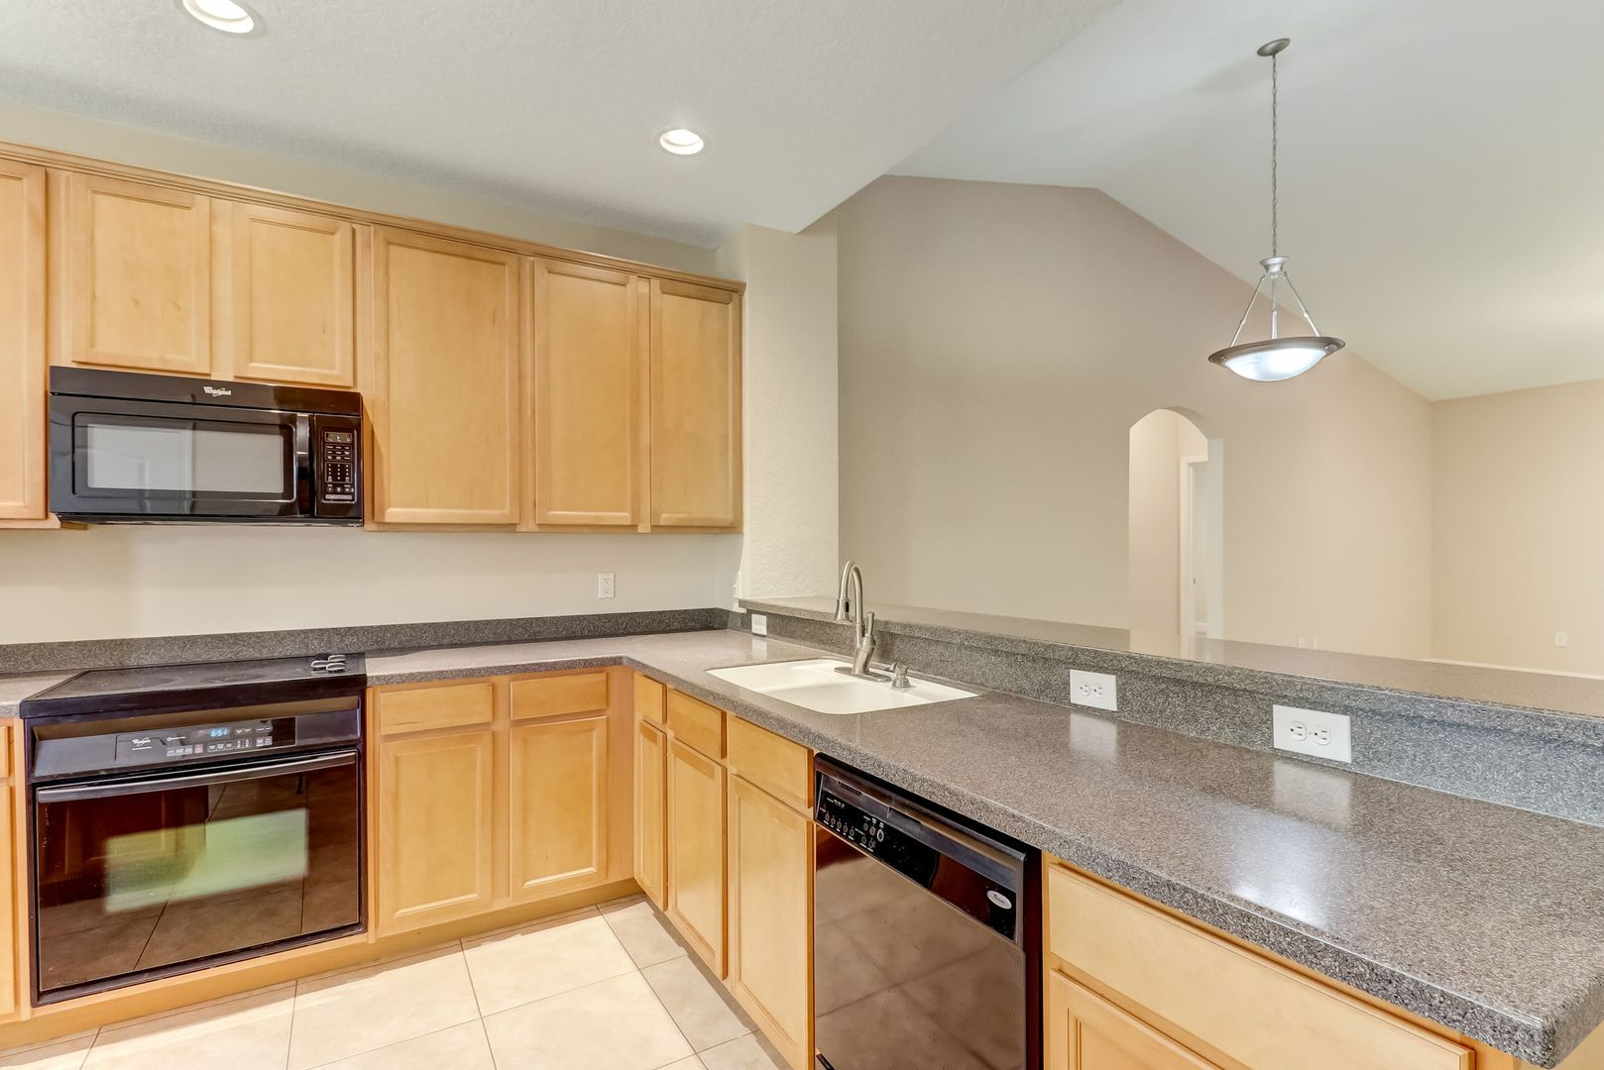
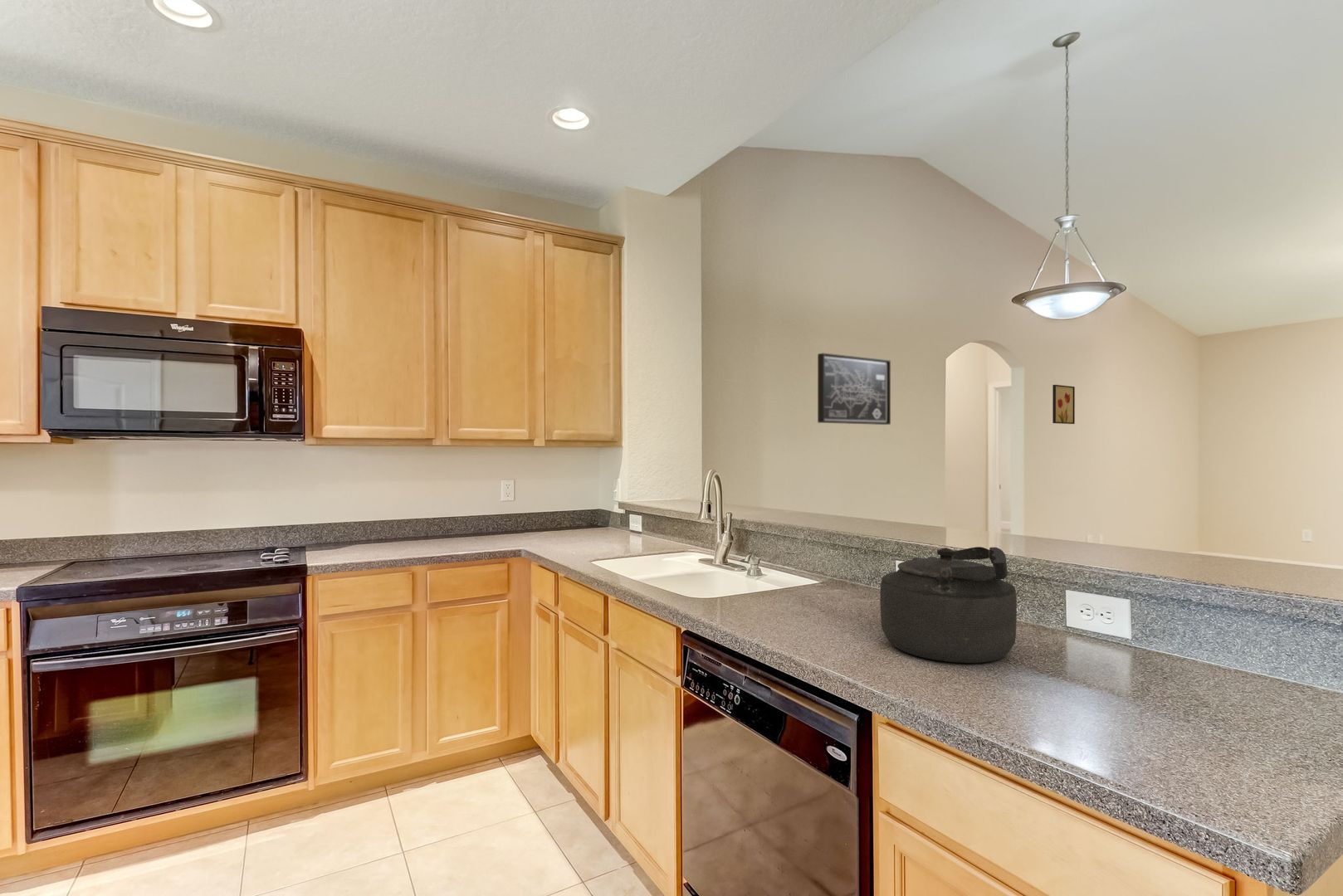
+ wall art [817,353,891,426]
+ wall art [1052,384,1076,425]
+ kettle [879,546,1018,664]
